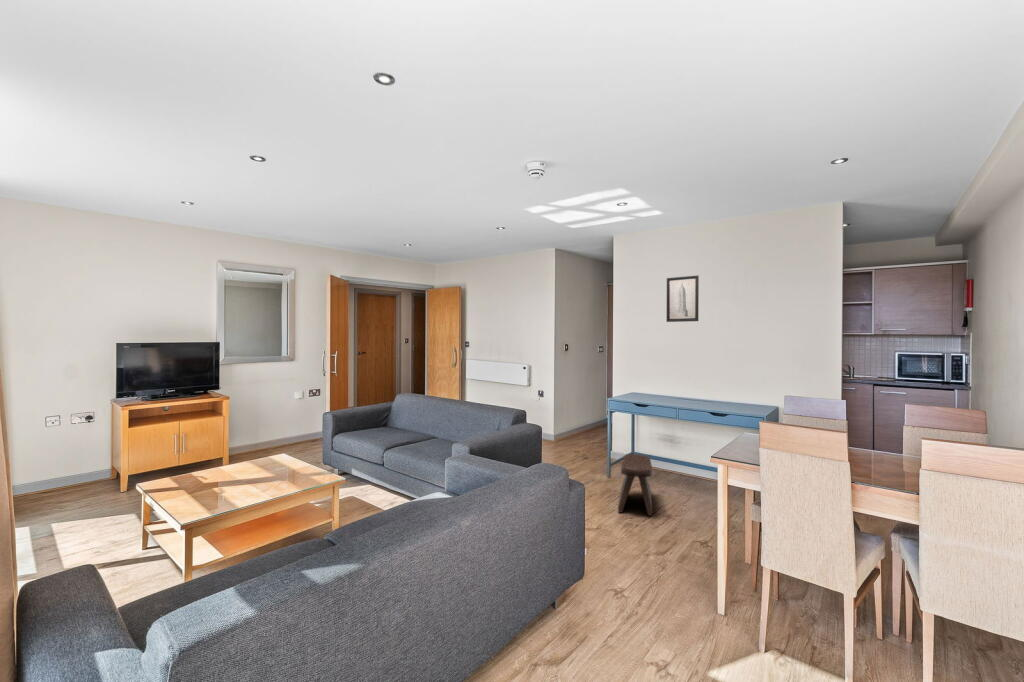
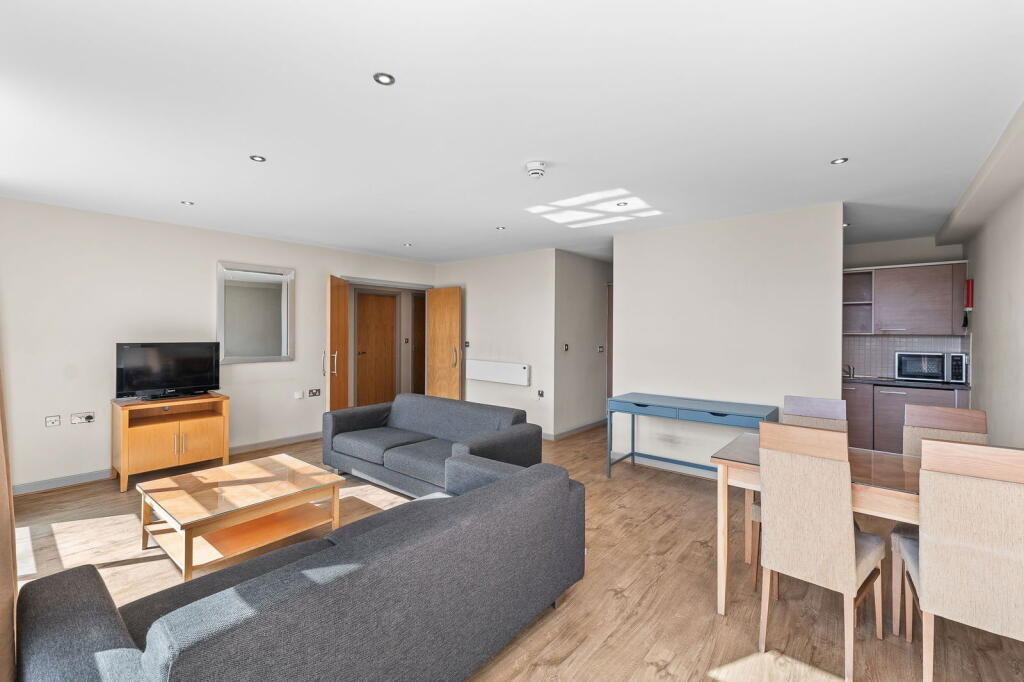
- wall art [666,274,700,323]
- stool [617,453,653,517]
